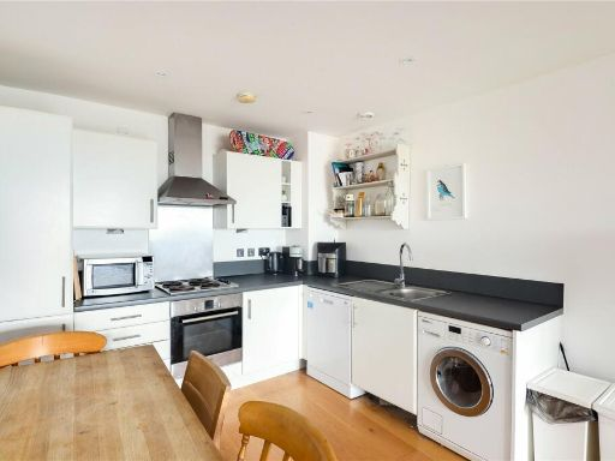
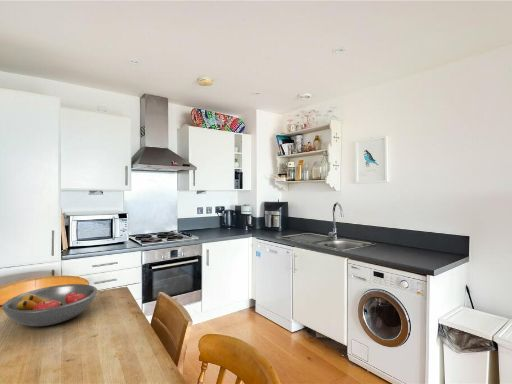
+ fruit bowl [1,283,99,327]
